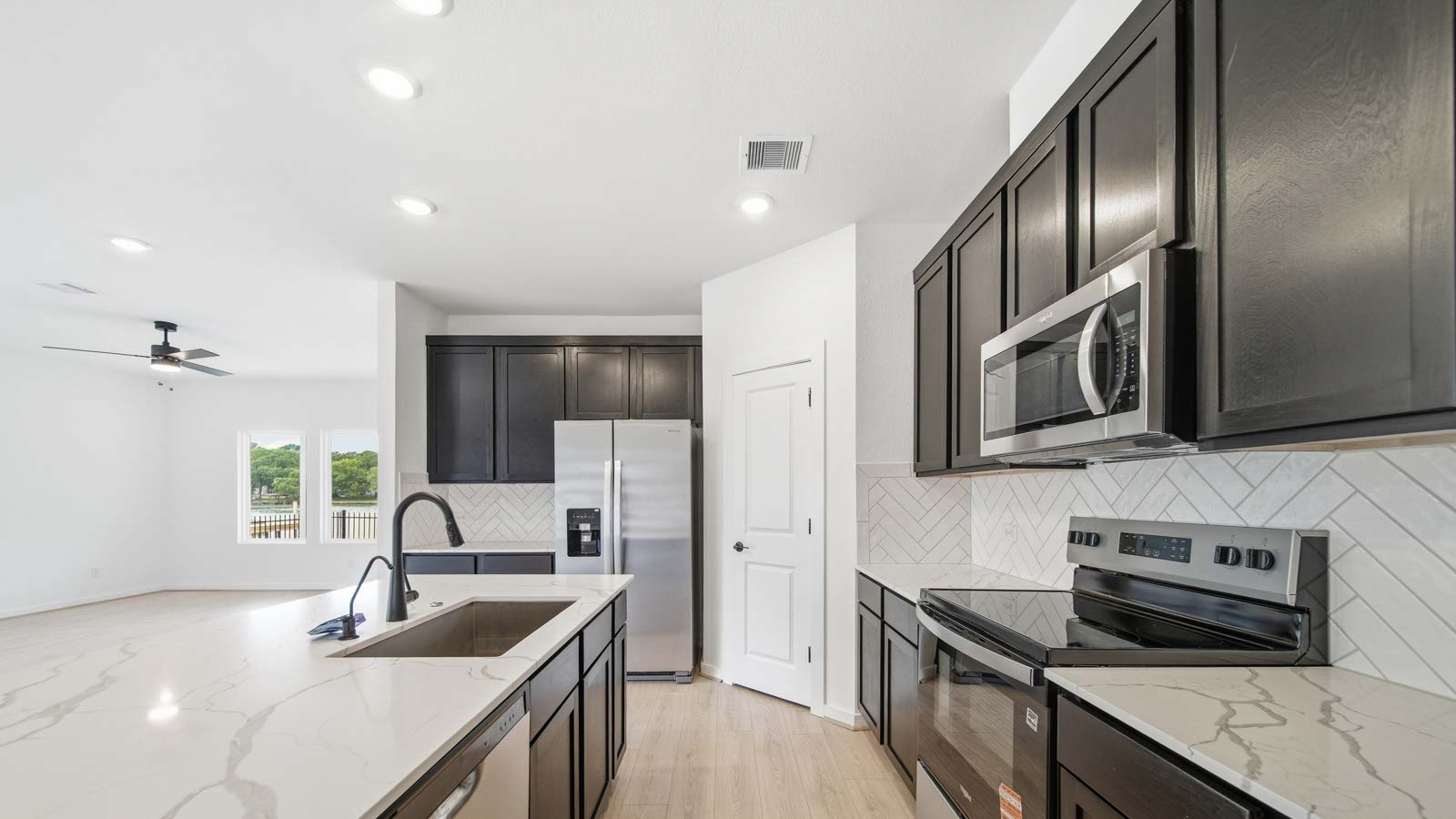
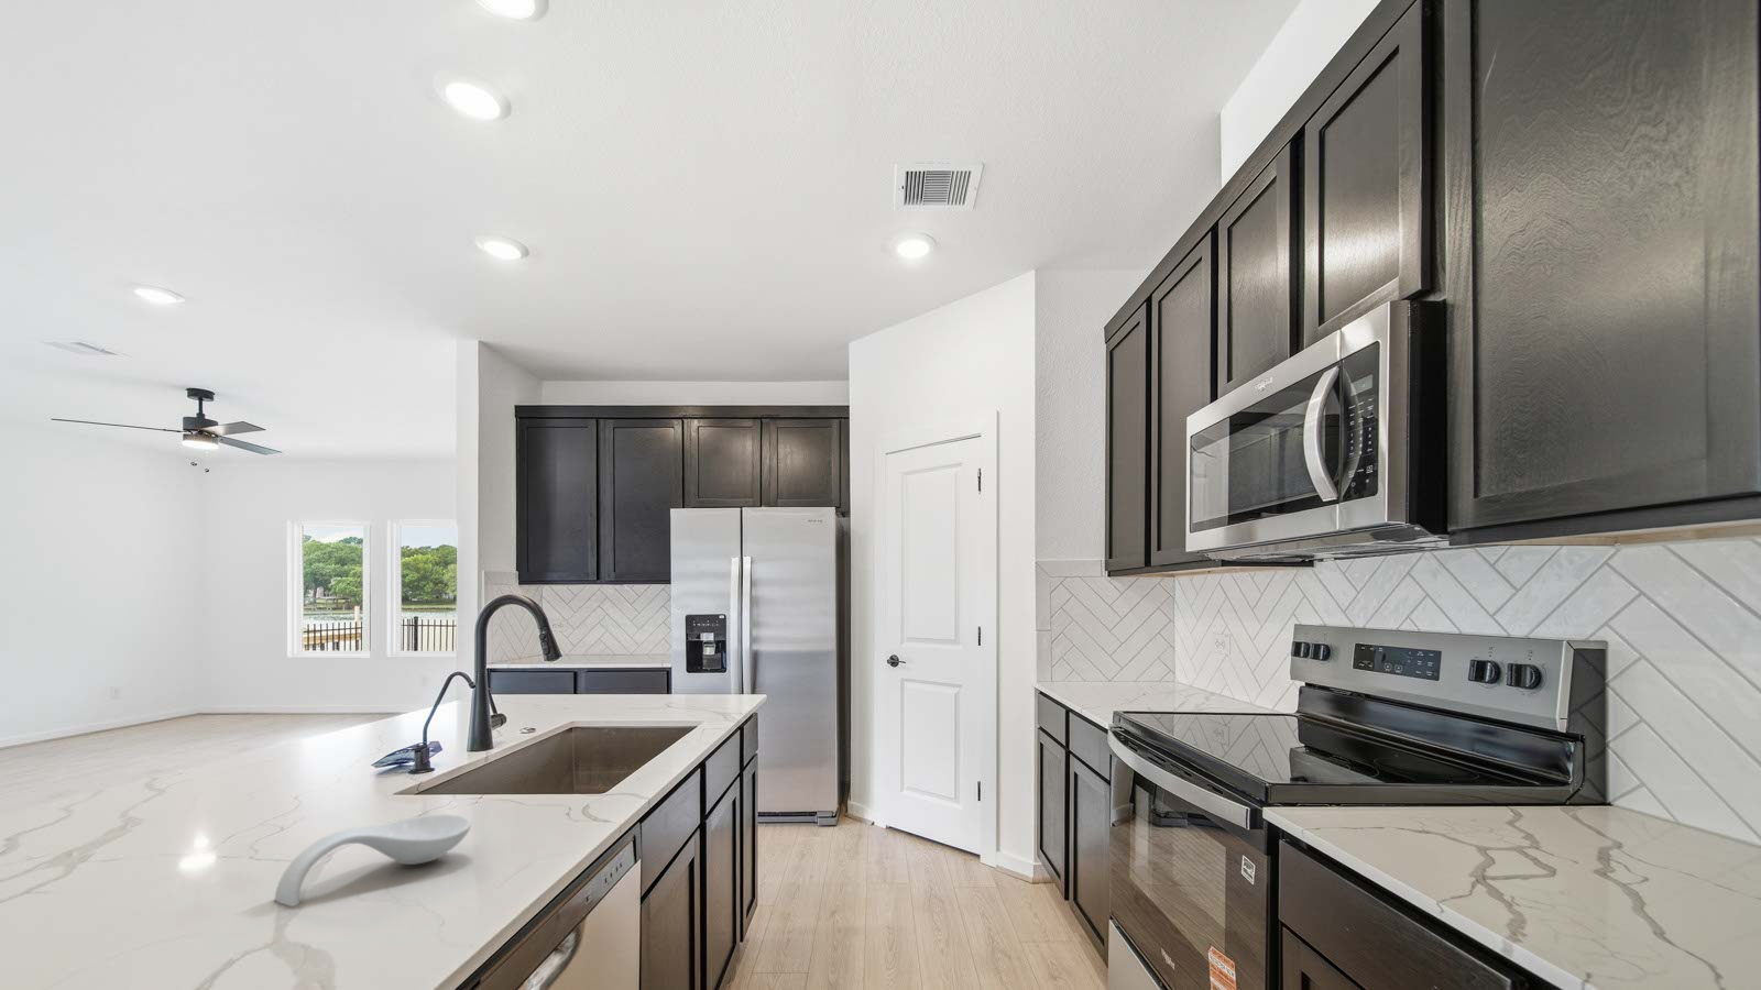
+ spoon rest [273,812,472,908]
